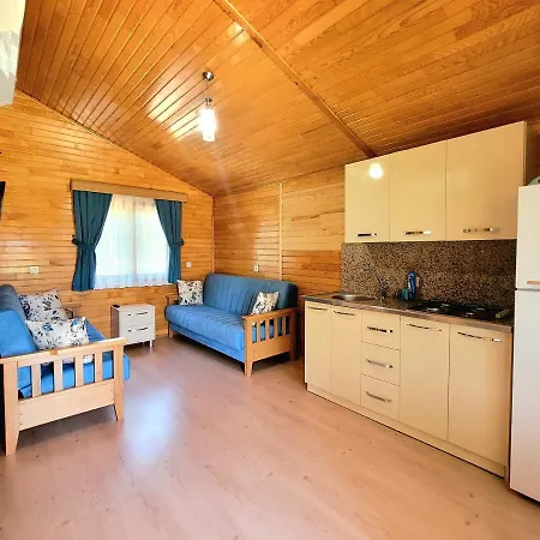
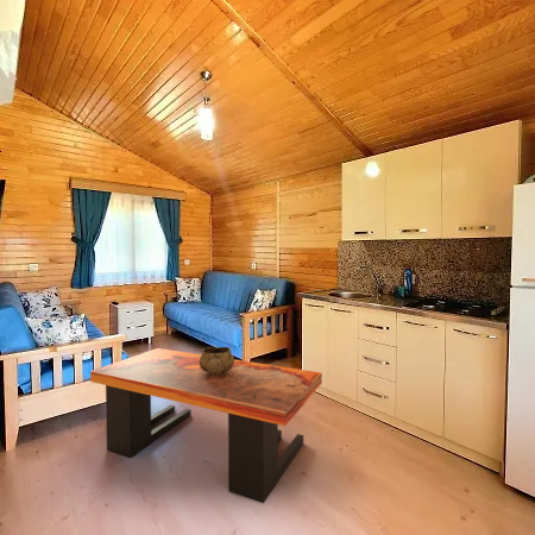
+ decorative bowl [200,346,235,374]
+ coffee table [89,347,323,504]
